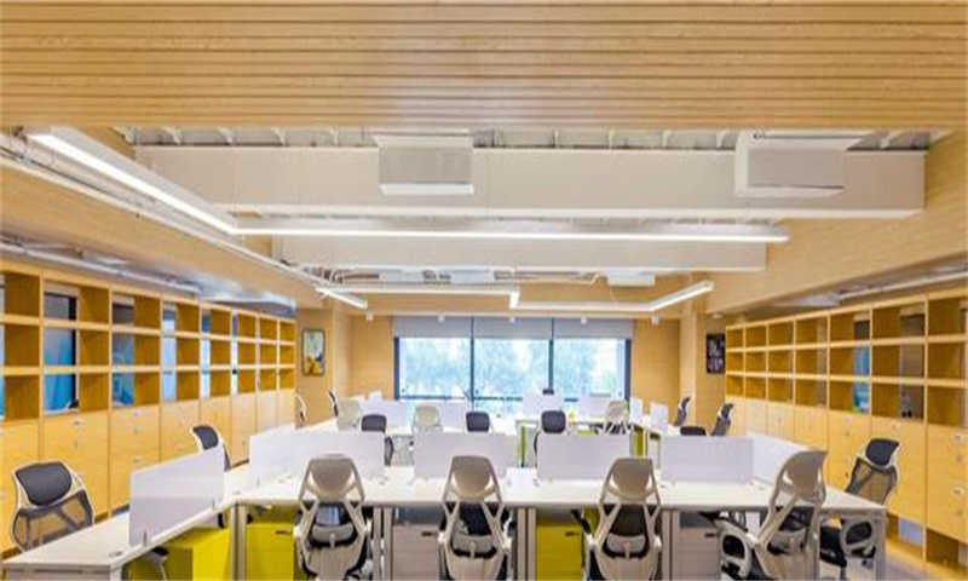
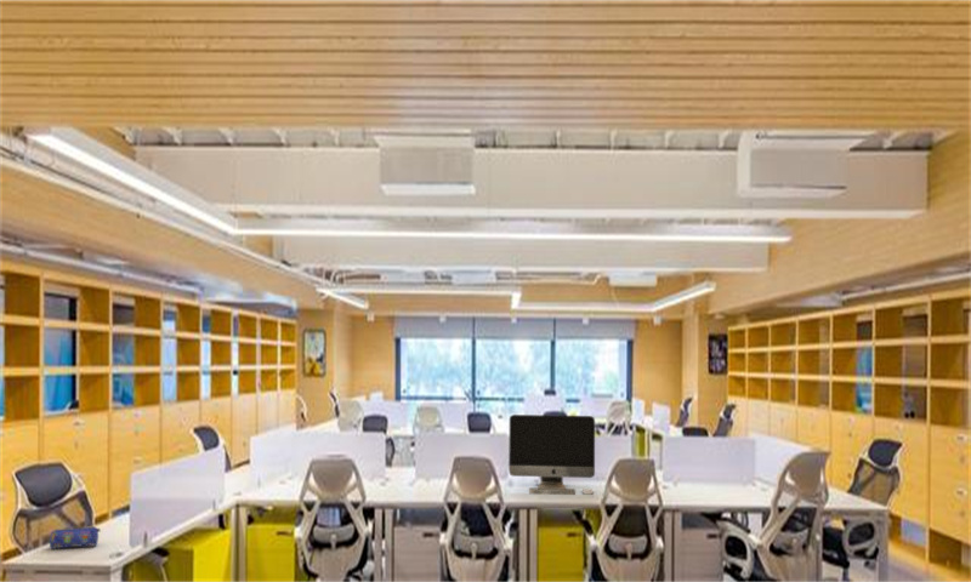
+ pencil case [49,525,101,549]
+ computer monitor [507,413,596,496]
